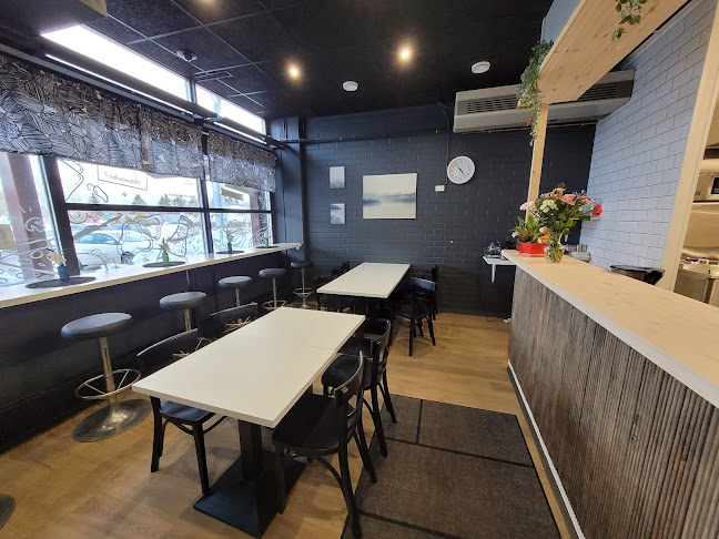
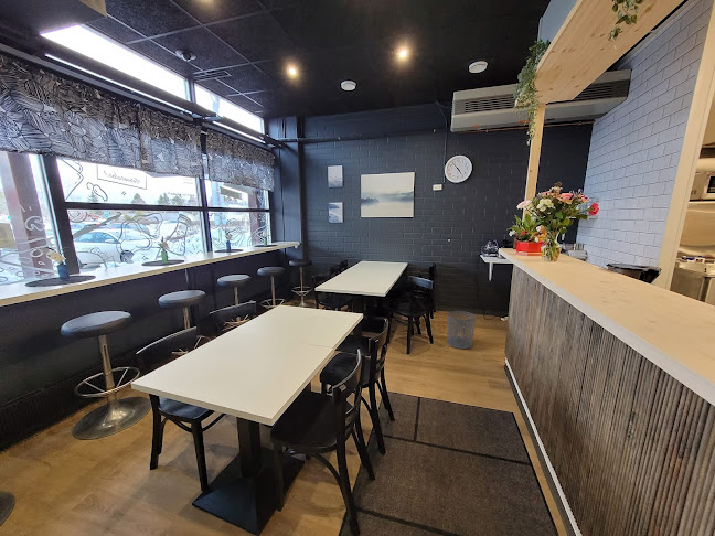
+ waste bin [446,310,477,350]
